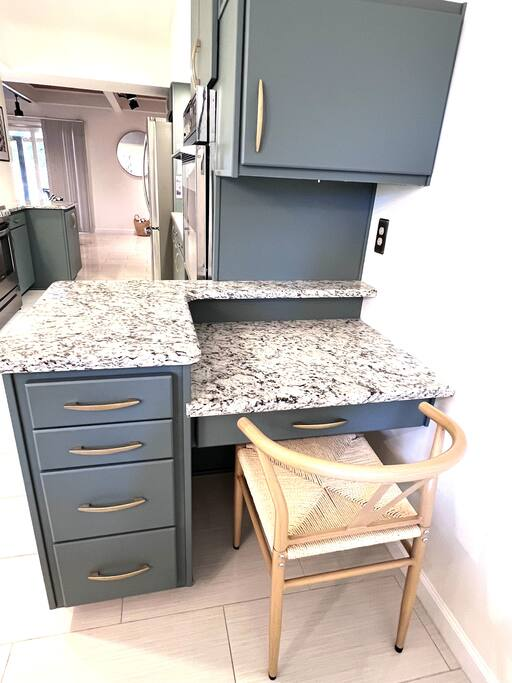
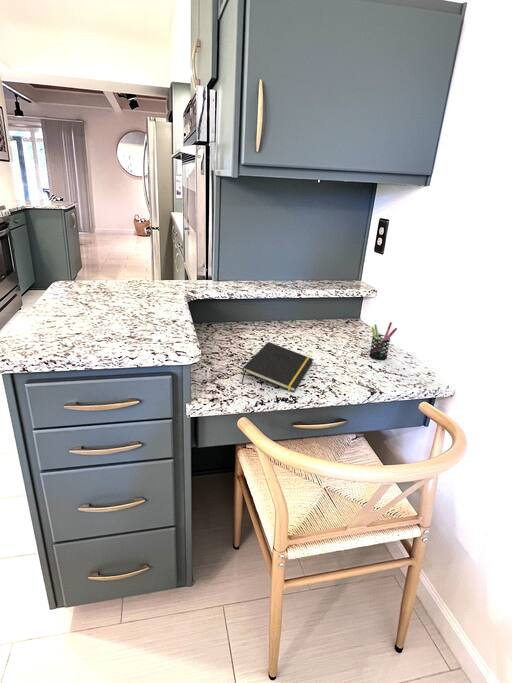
+ notepad [241,341,314,393]
+ pen holder [368,321,398,361]
